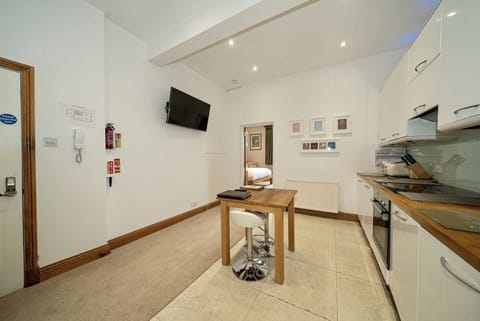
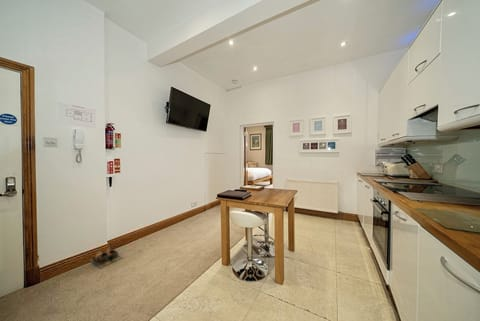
+ shoes [89,248,124,269]
